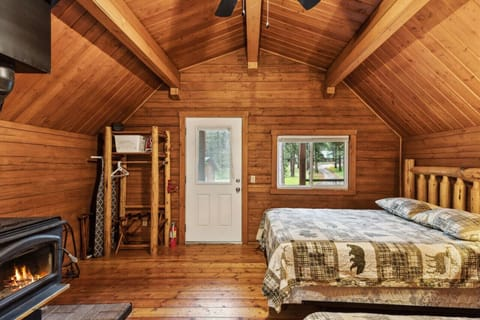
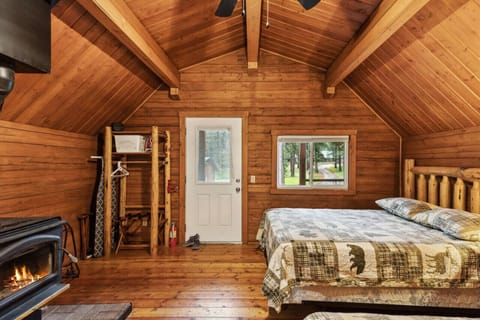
+ shoe [182,233,202,250]
